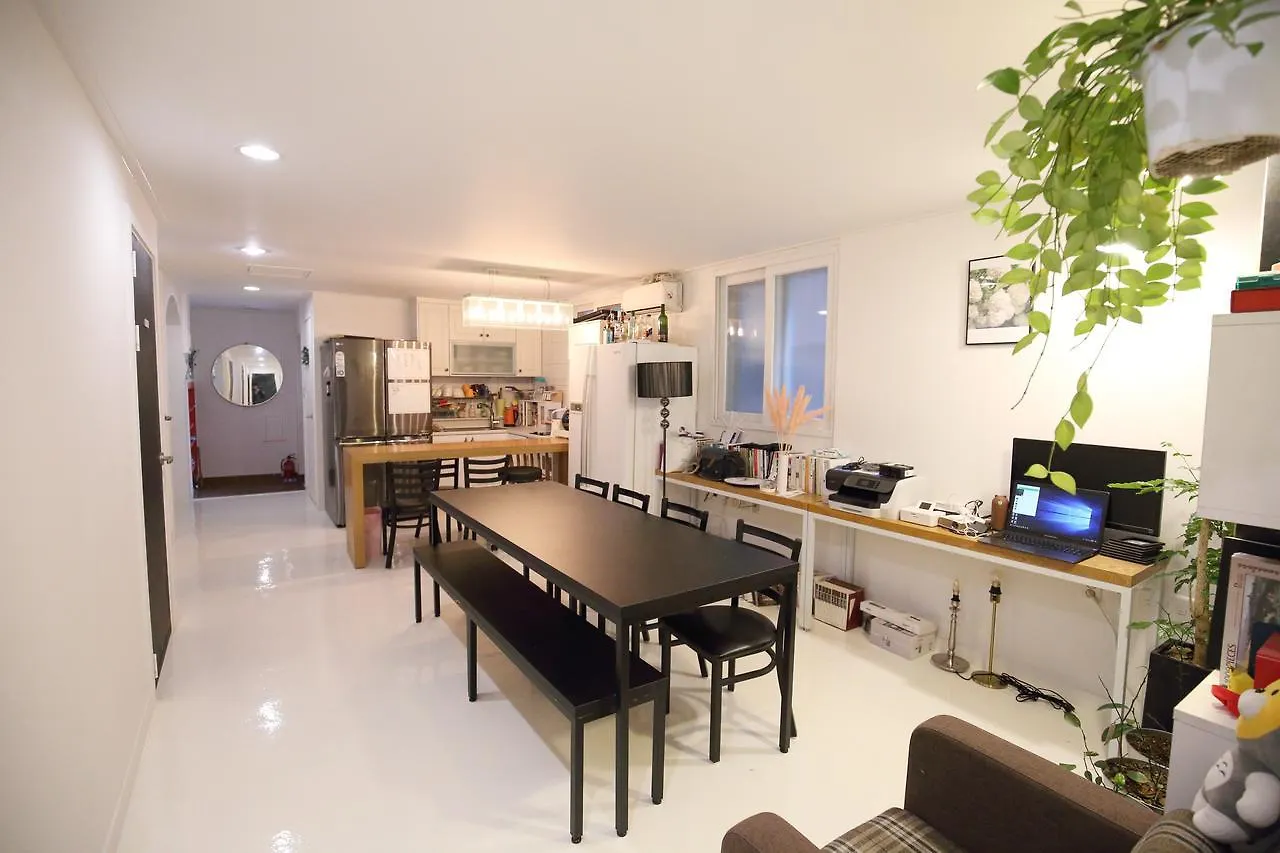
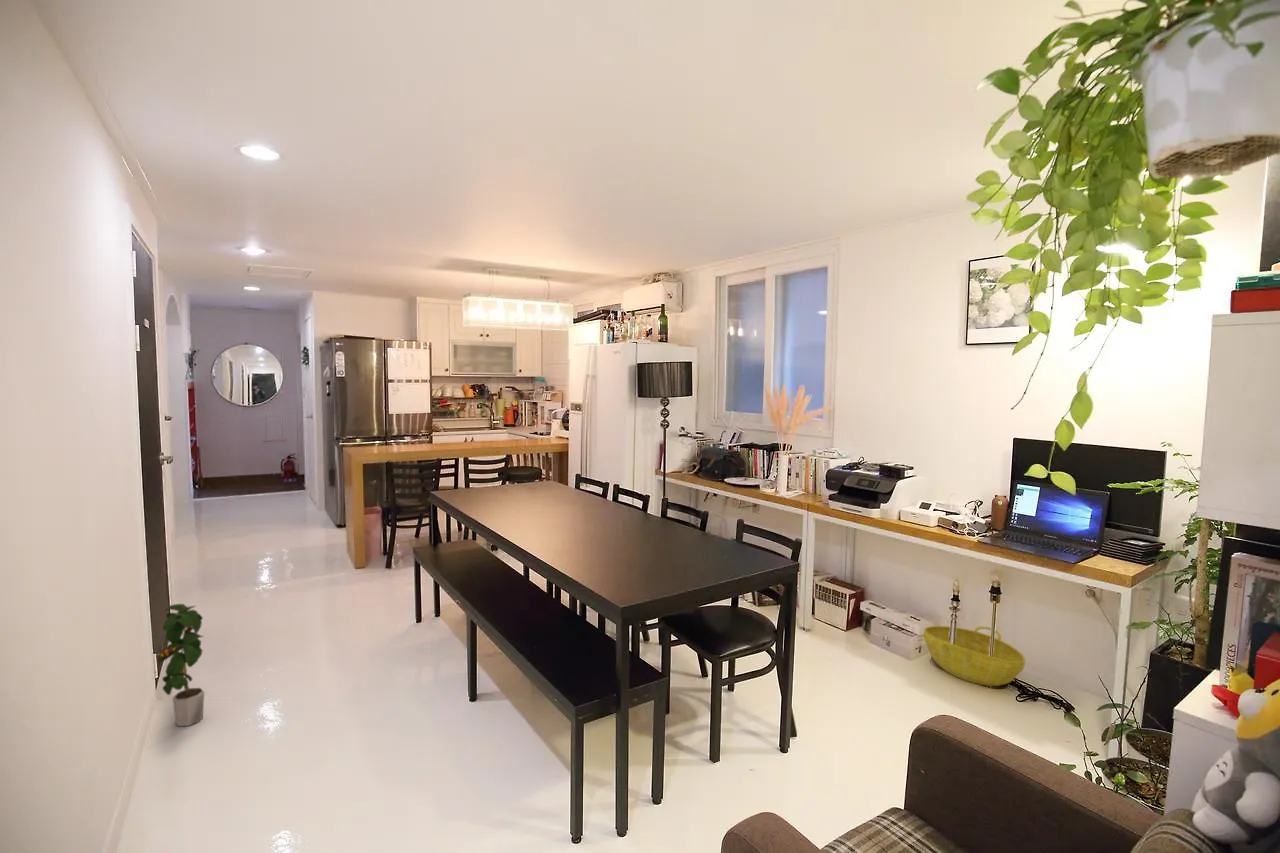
+ potted plant [154,603,205,727]
+ basket [922,625,1026,687]
